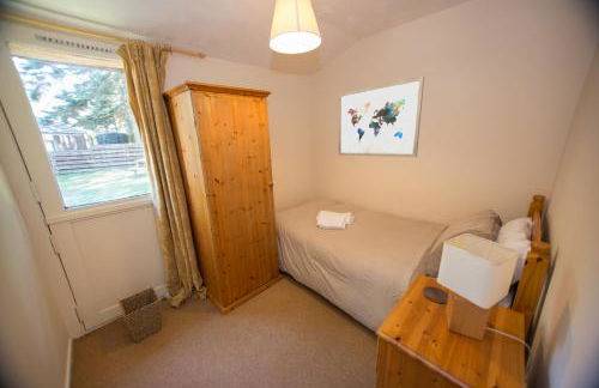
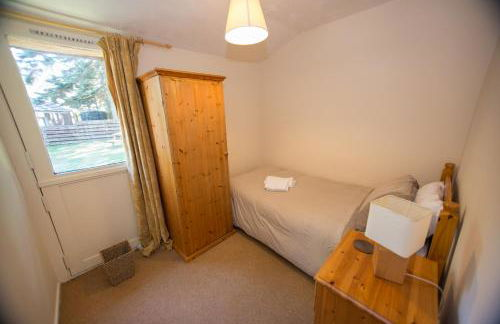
- wall art [338,75,425,158]
